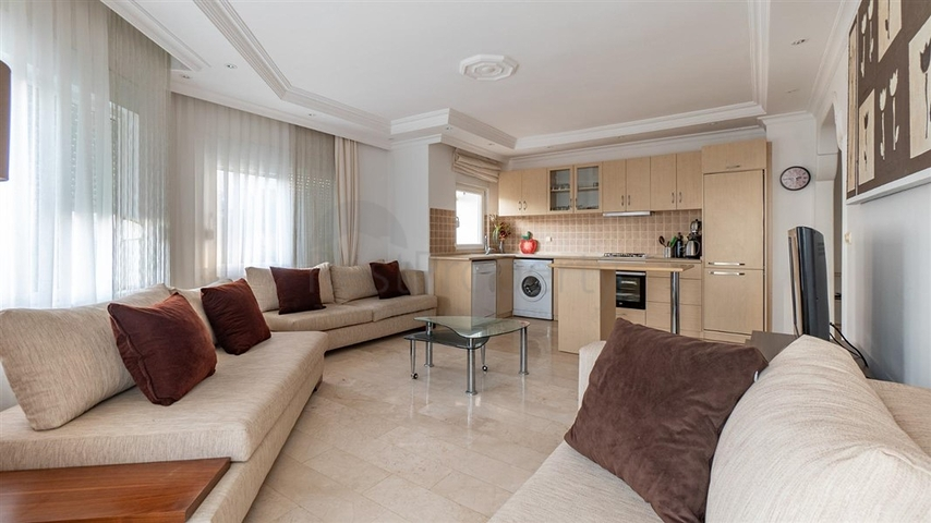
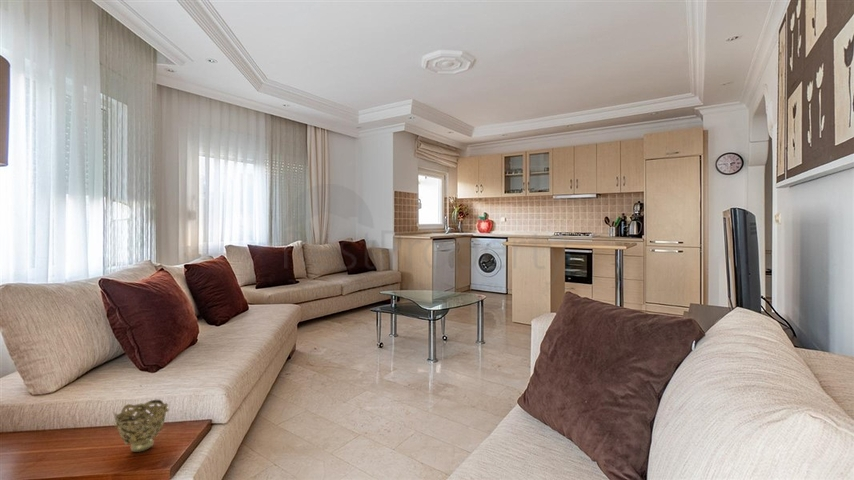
+ decorative bowl [113,399,170,453]
